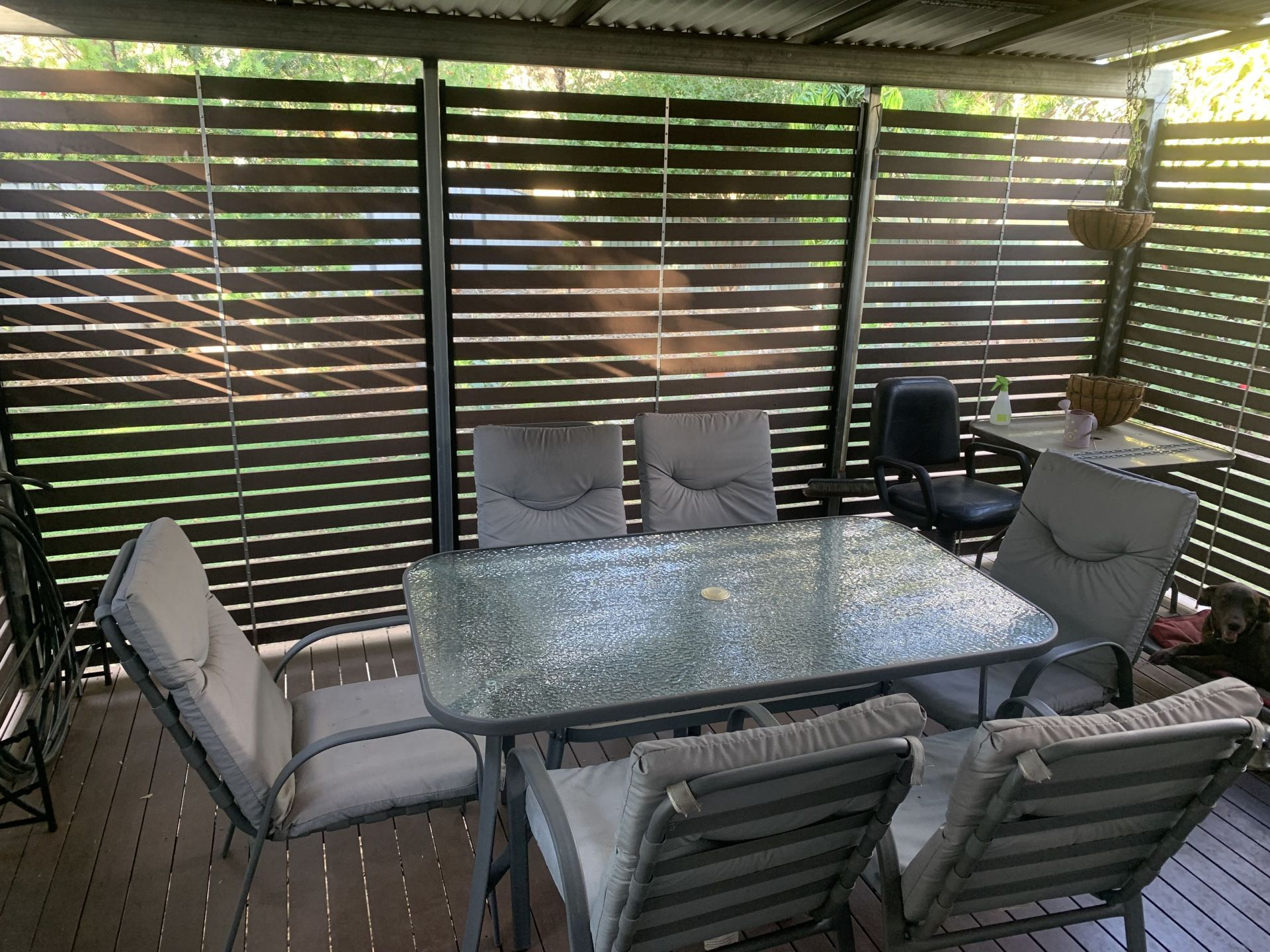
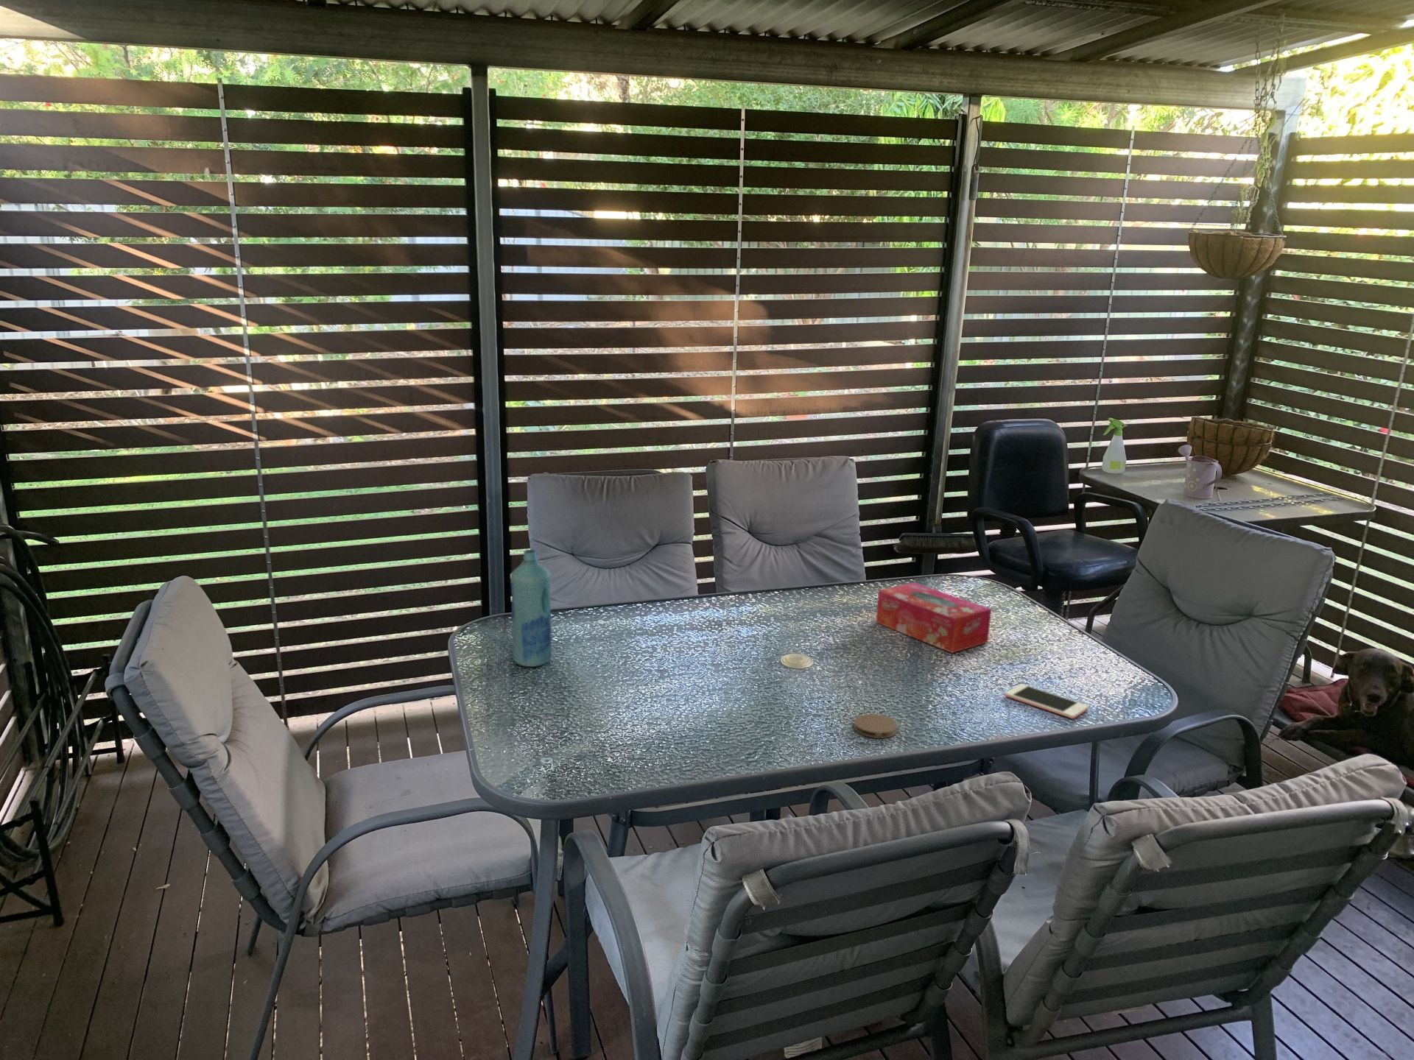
+ coaster [853,714,899,739]
+ cell phone [1004,684,1089,719]
+ tissue box [875,581,992,654]
+ bottle [510,549,553,668]
